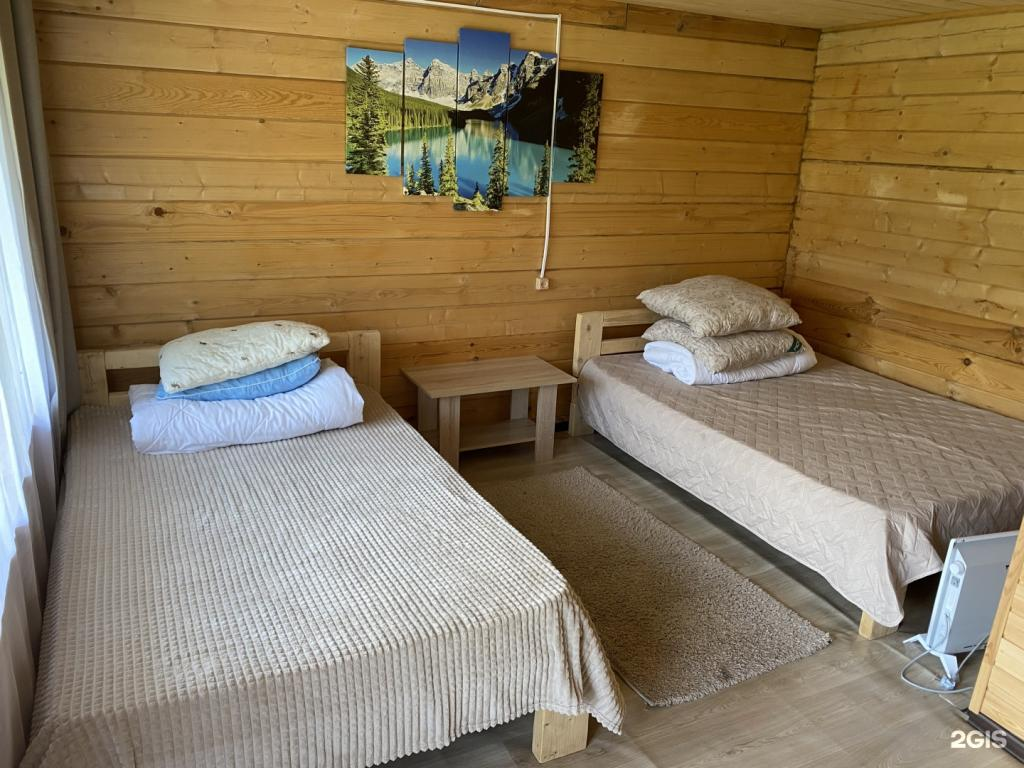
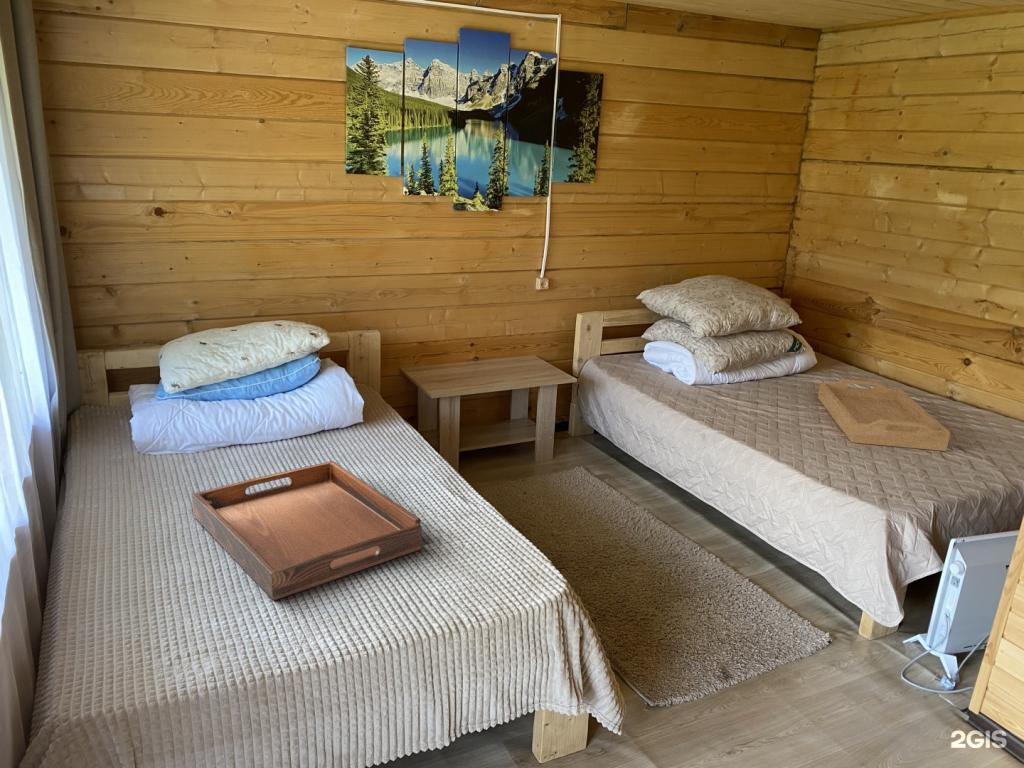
+ serving tray [817,378,951,452]
+ serving tray [191,460,423,601]
